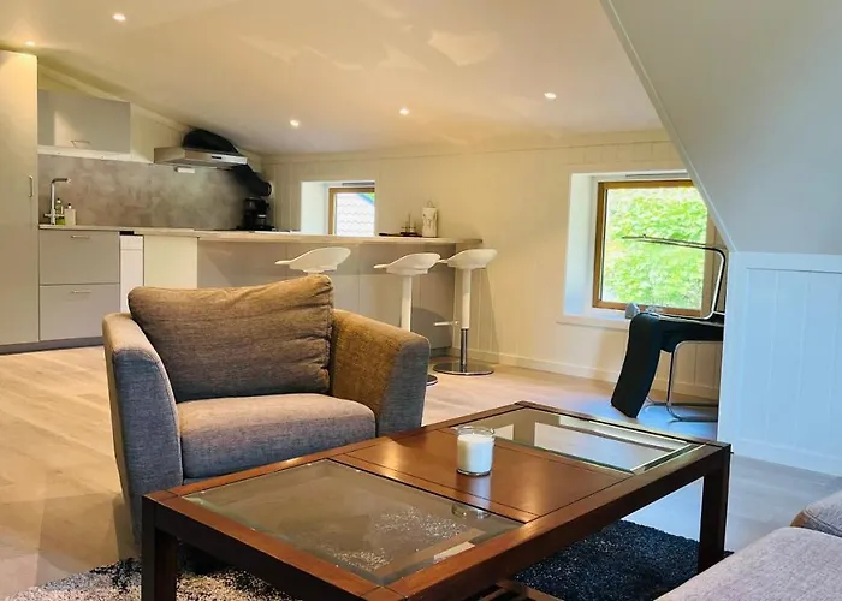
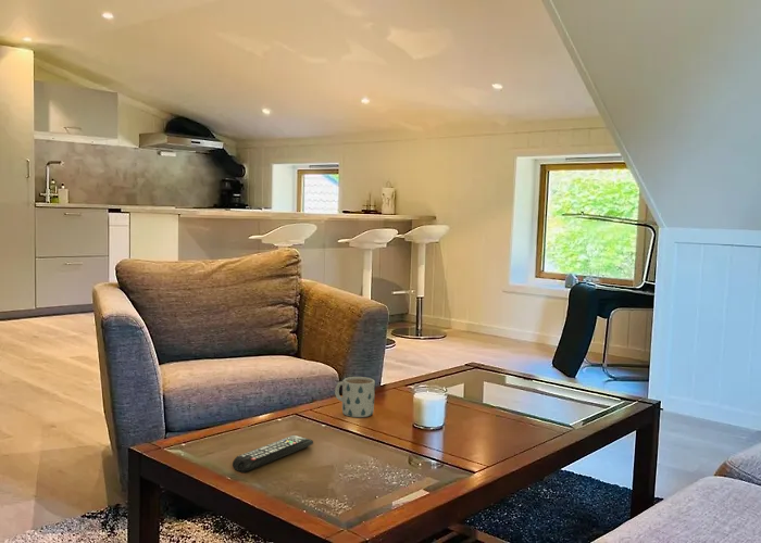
+ mug [334,376,376,418]
+ remote control [232,434,314,473]
